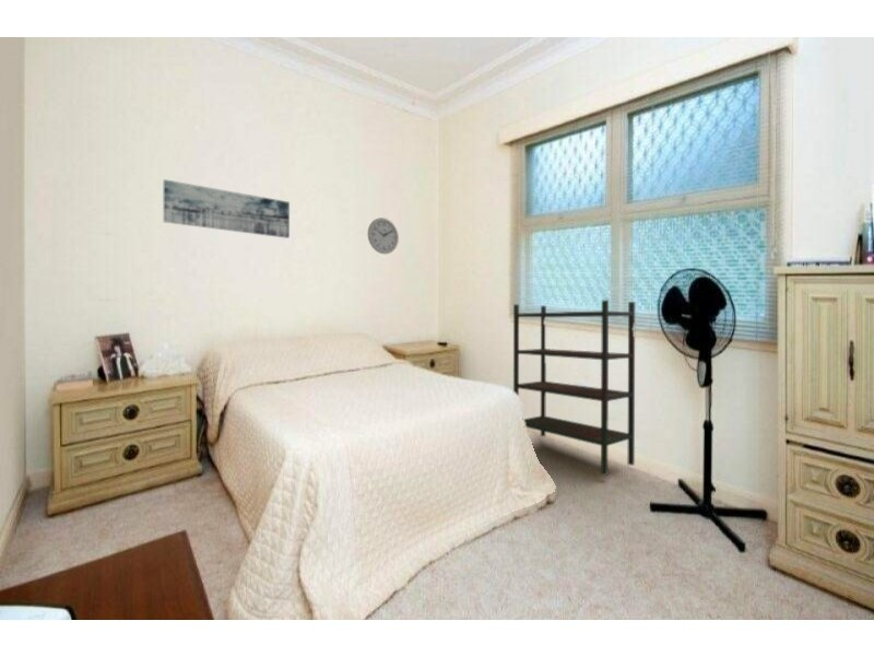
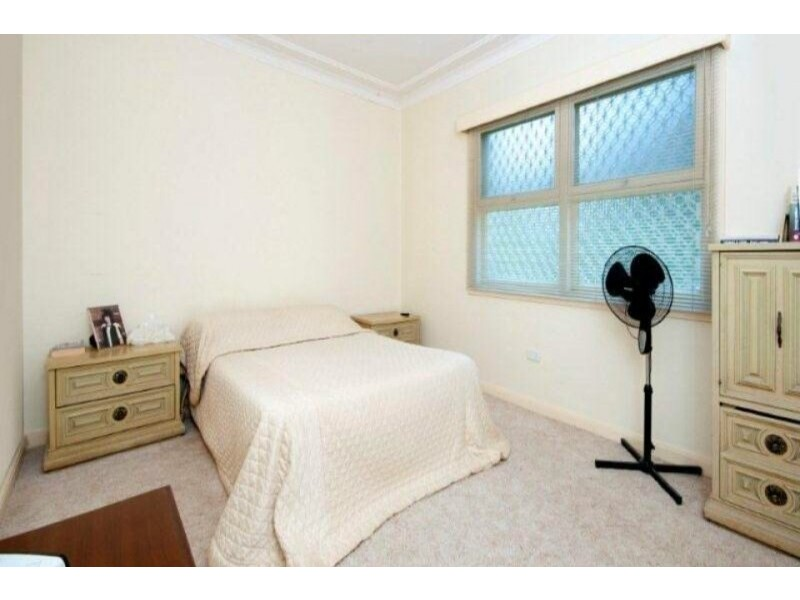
- wall clock [366,216,400,255]
- wall art [163,178,291,239]
- bookshelf [512,298,636,477]
